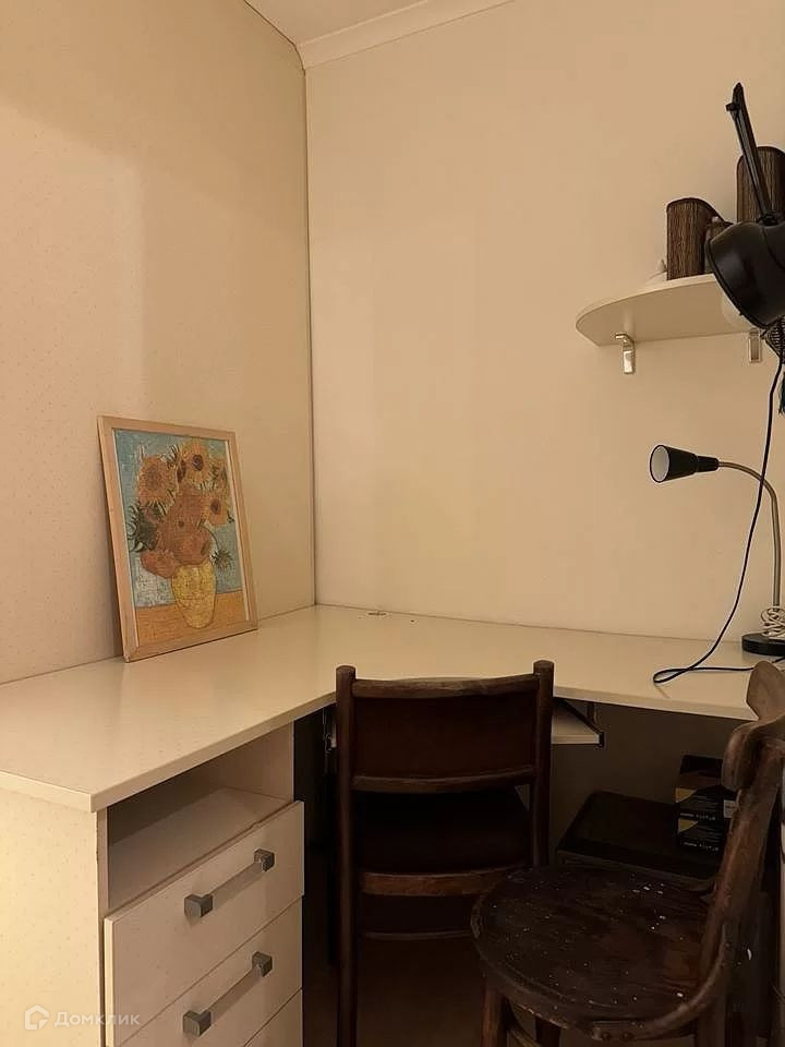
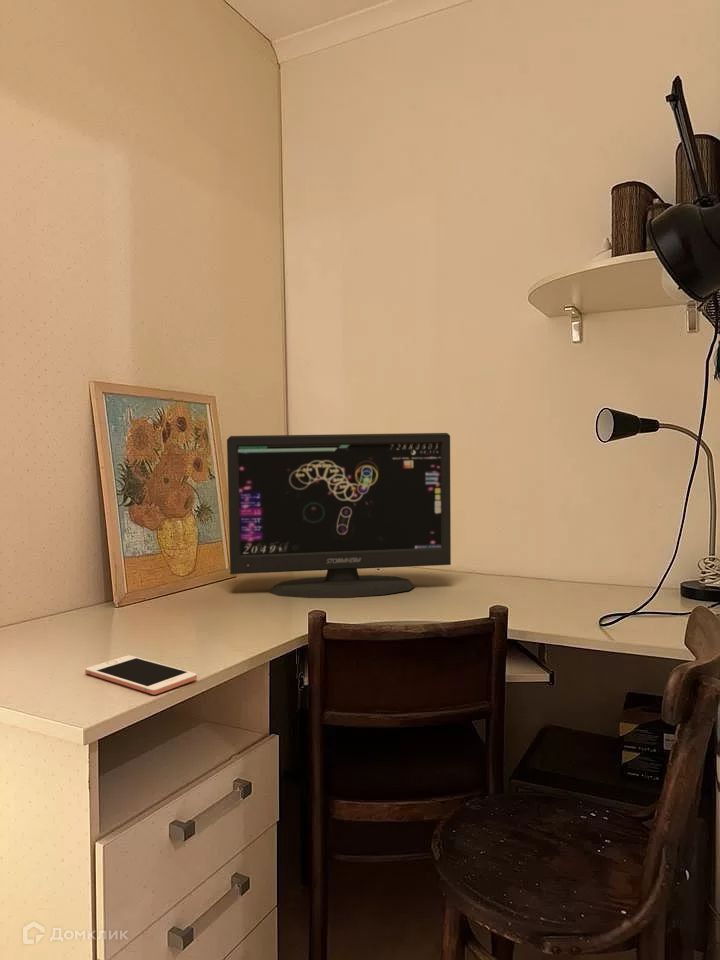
+ computer monitor [226,432,452,599]
+ cell phone [84,654,198,696]
